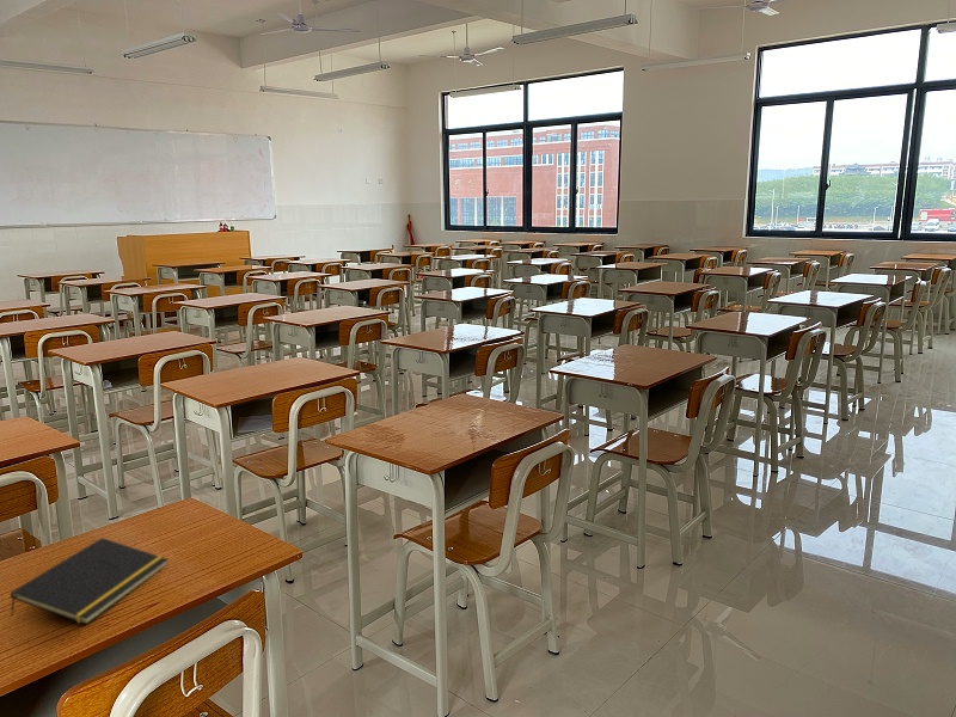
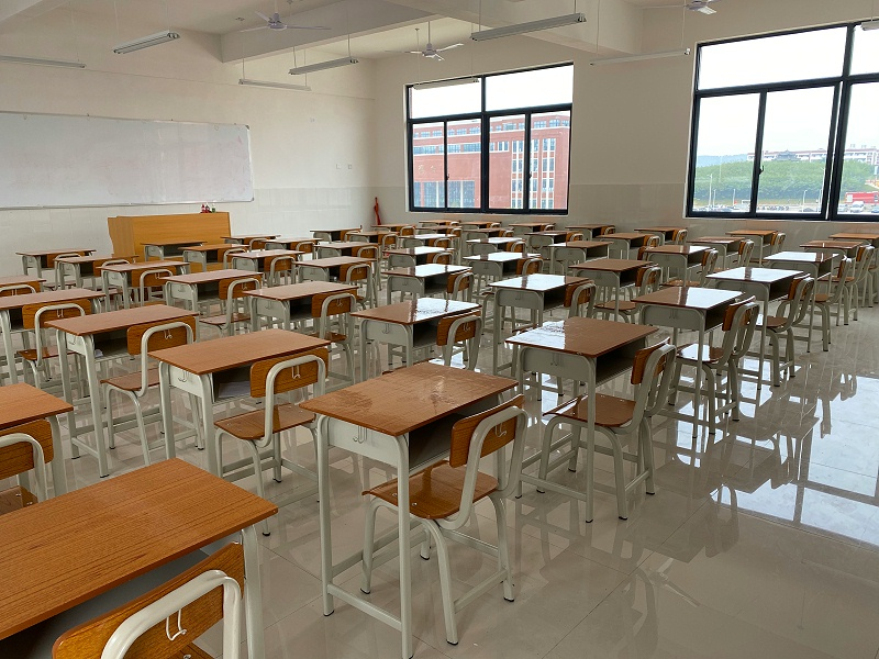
- notepad [10,537,170,626]
